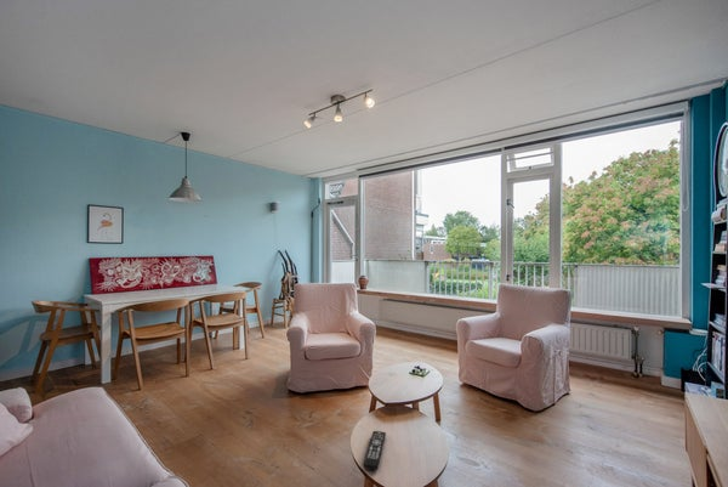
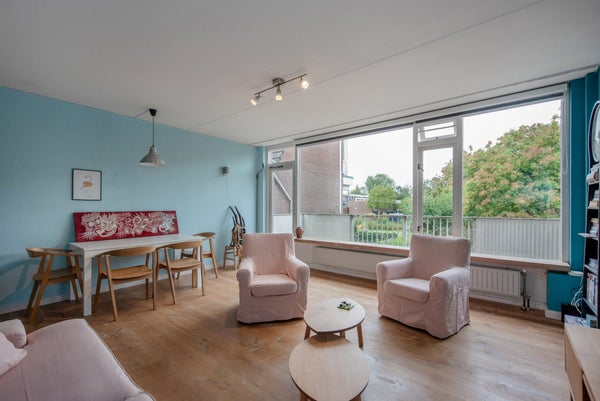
- remote control [363,430,387,471]
